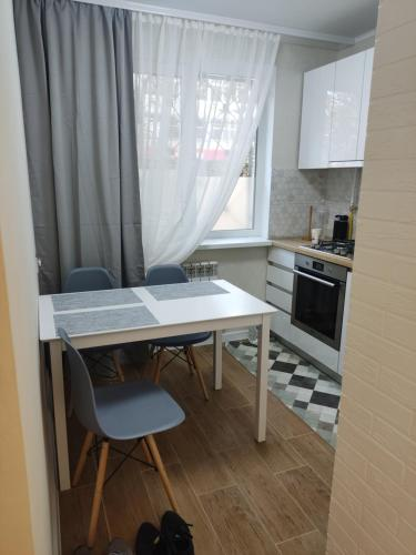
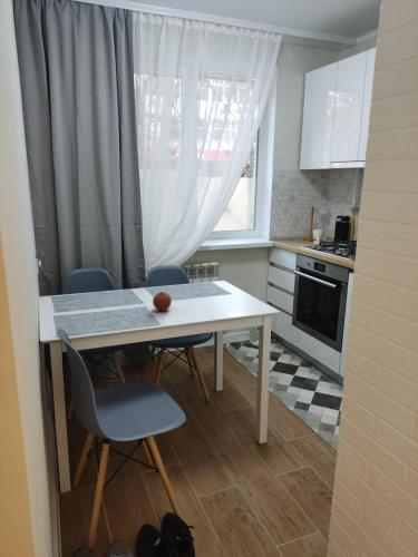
+ fruit [152,291,173,312]
